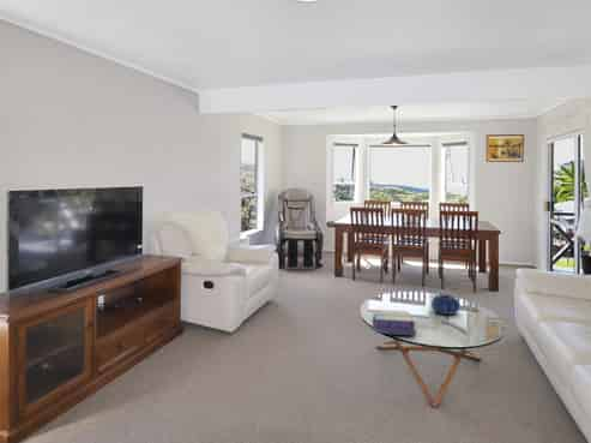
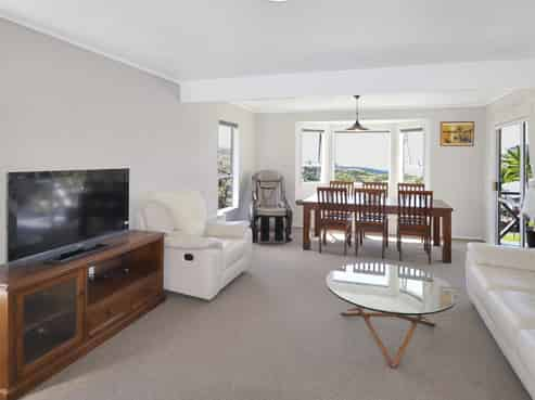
- decorative bowl [430,293,462,316]
- stack of books [370,309,417,336]
